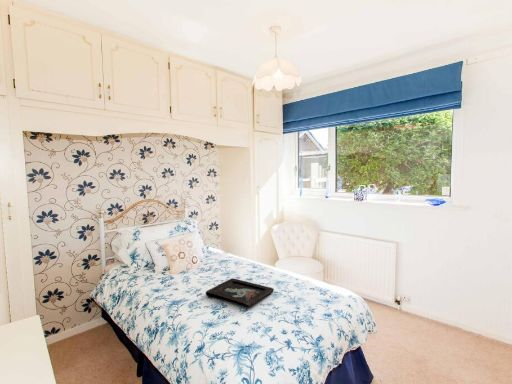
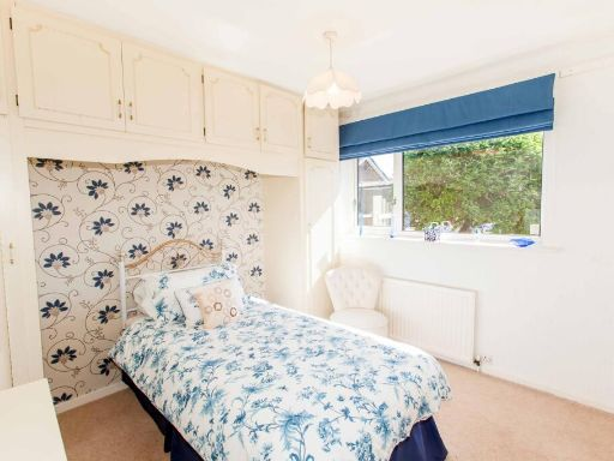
- decorative tray [205,277,275,308]
